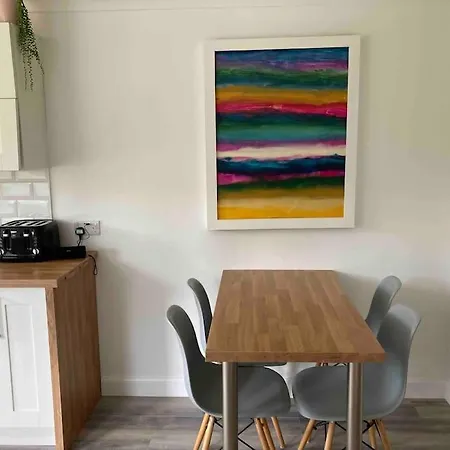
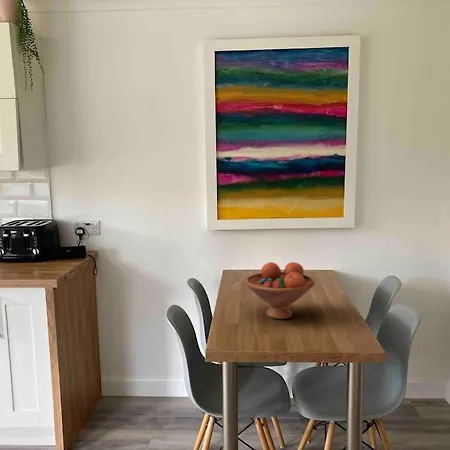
+ fruit bowl [244,261,316,320]
